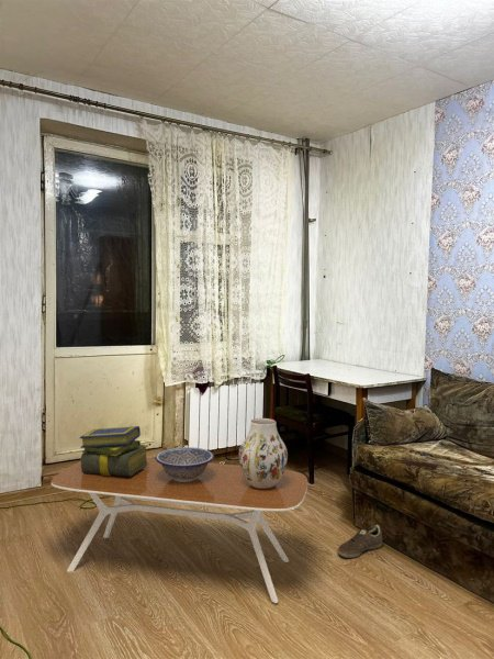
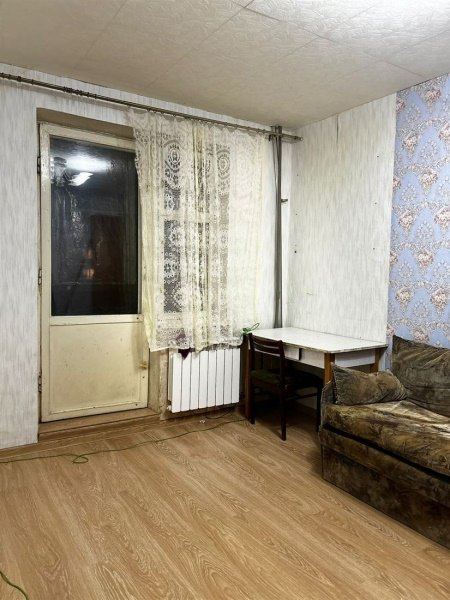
- decorative bowl [155,446,215,482]
- vase [238,417,289,489]
- stack of books [79,425,149,477]
- sneaker [336,524,383,559]
- coffee table [50,457,308,604]
